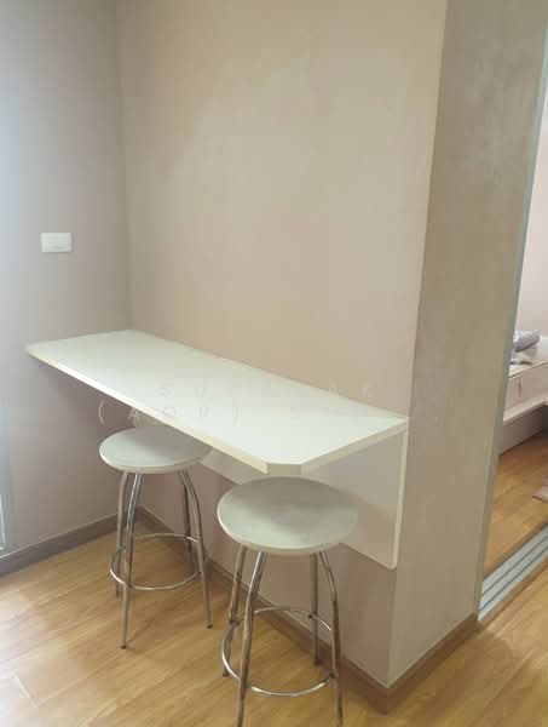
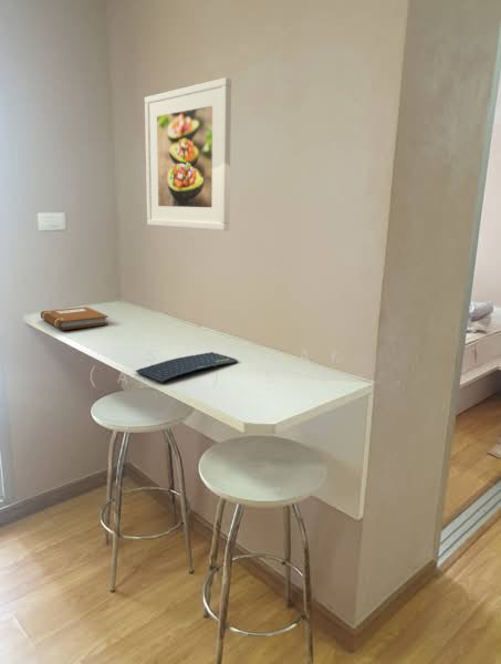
+ notebook [40,305,109,331]
+ keyboard [134,351,239,383]
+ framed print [144,76,232,231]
